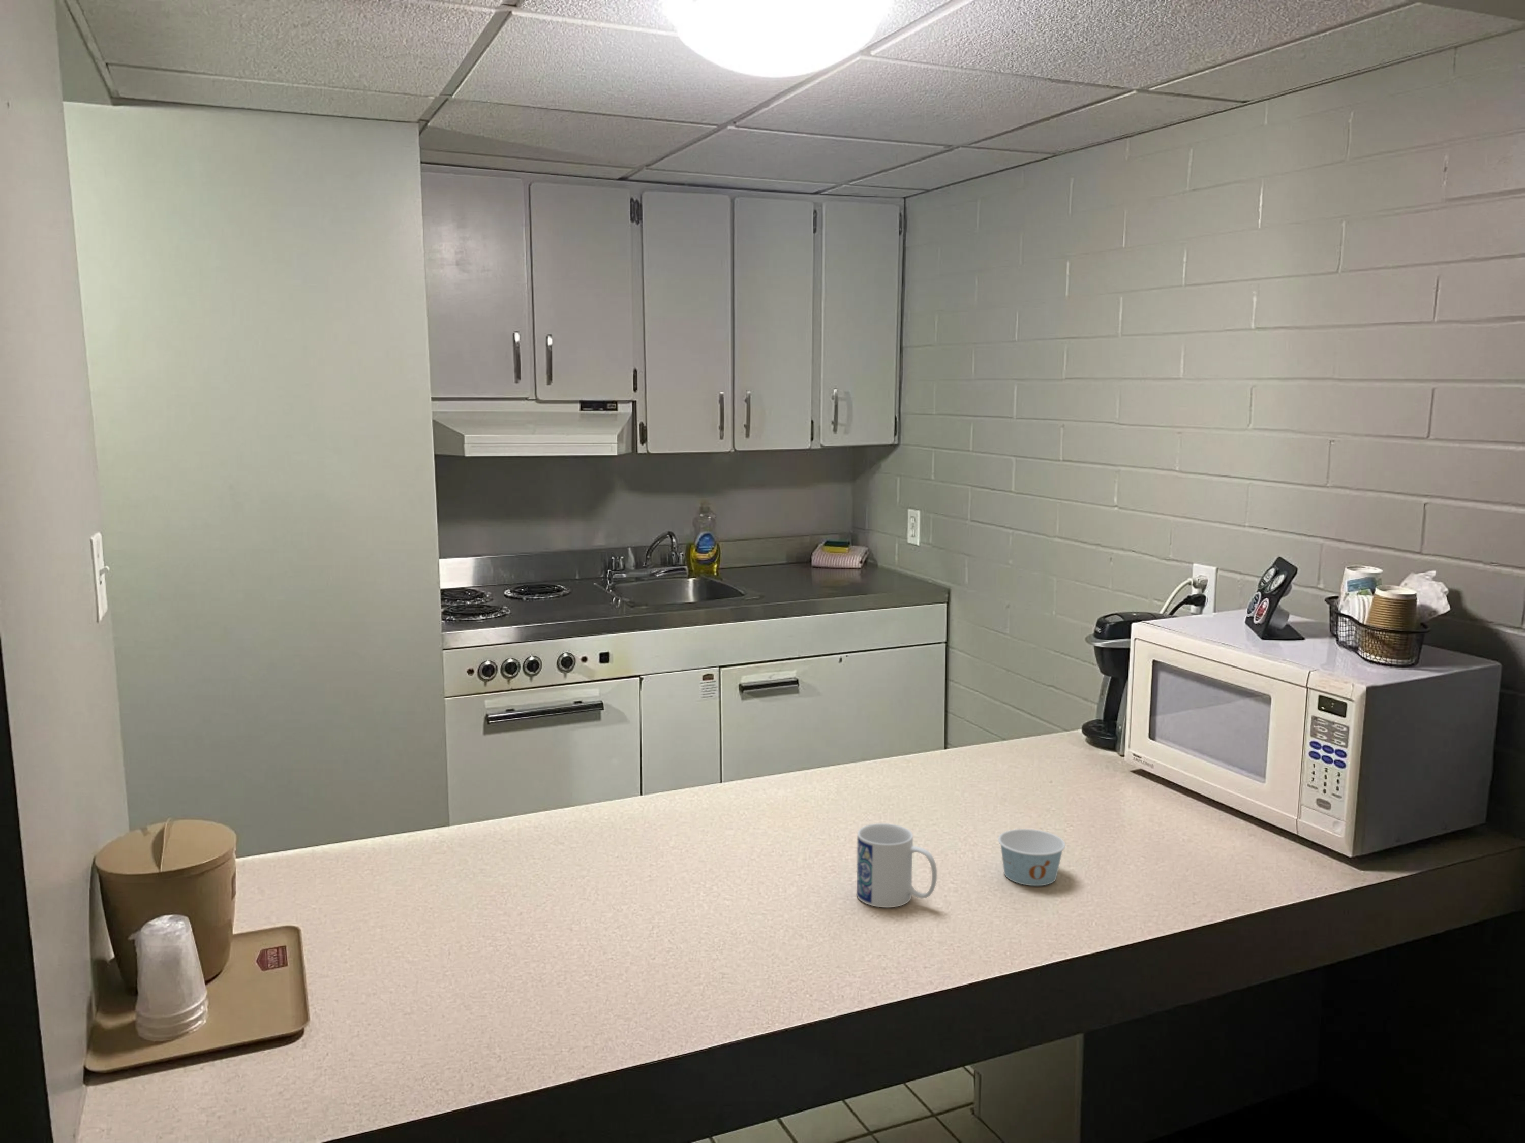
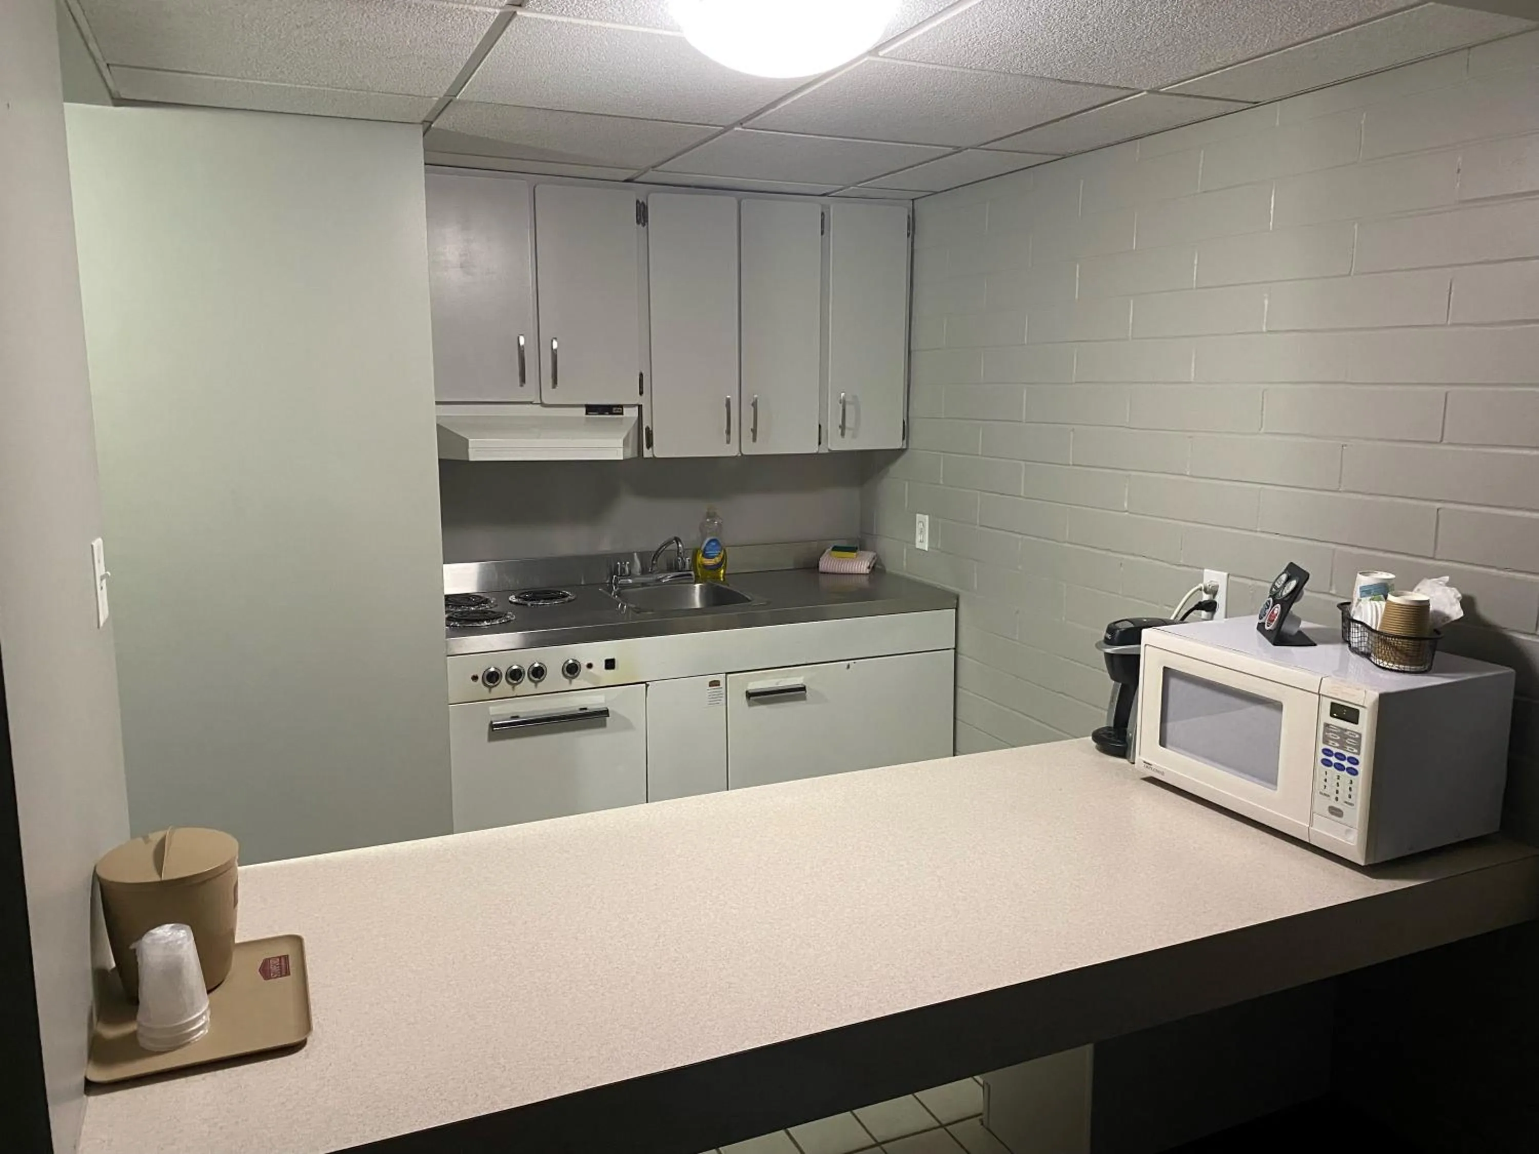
- paper cup [998,828,1066,886]
- mug [856,822,938,909]
